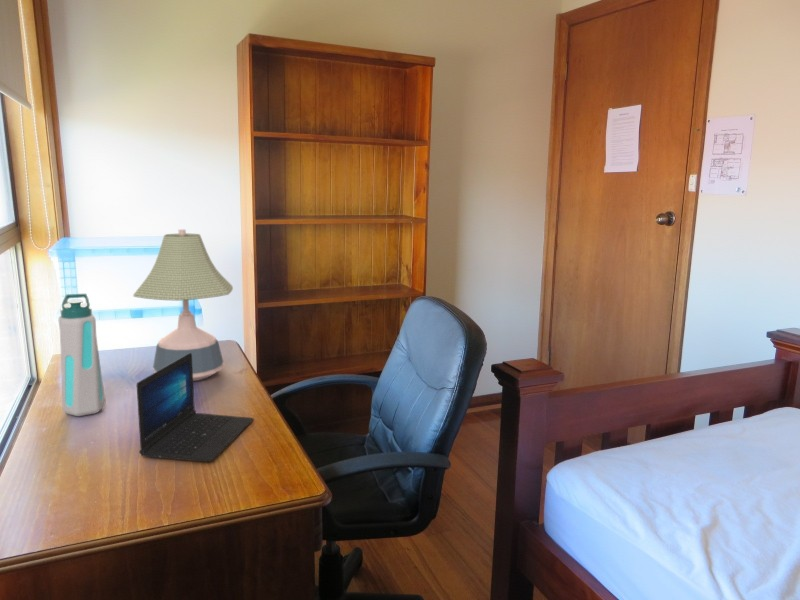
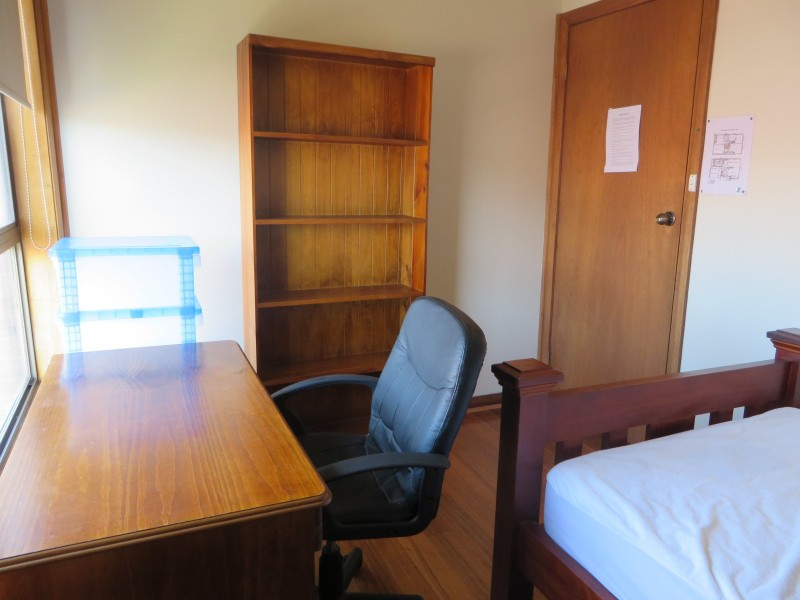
- desk lamp [132,228,234,382]
- water bottle [58,293,106,417]
- laptop [136,353,254,463]
